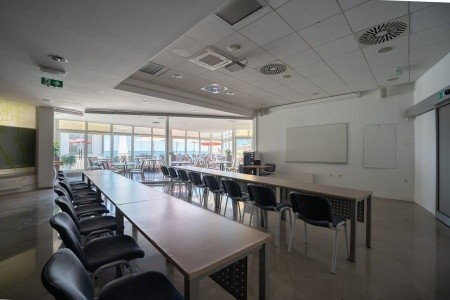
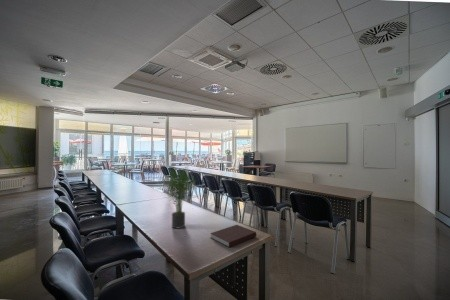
+ potted plant [154,164,195,229]
+ notebook [209,224,257,248]
